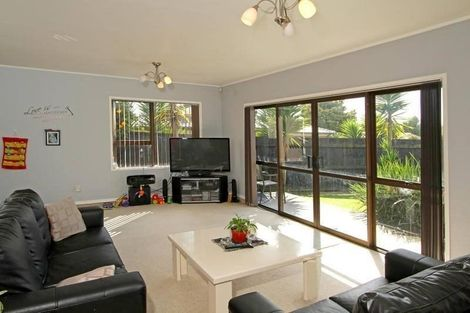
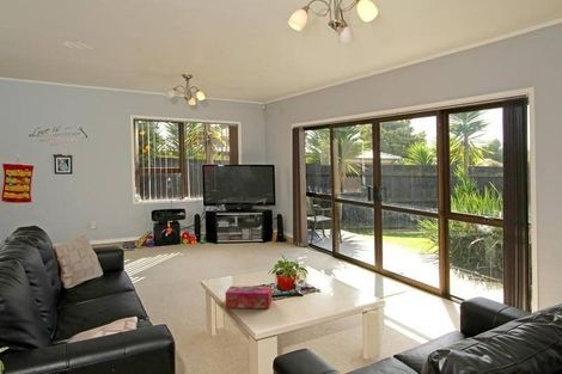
+ tissue box [225,286,273,309]
